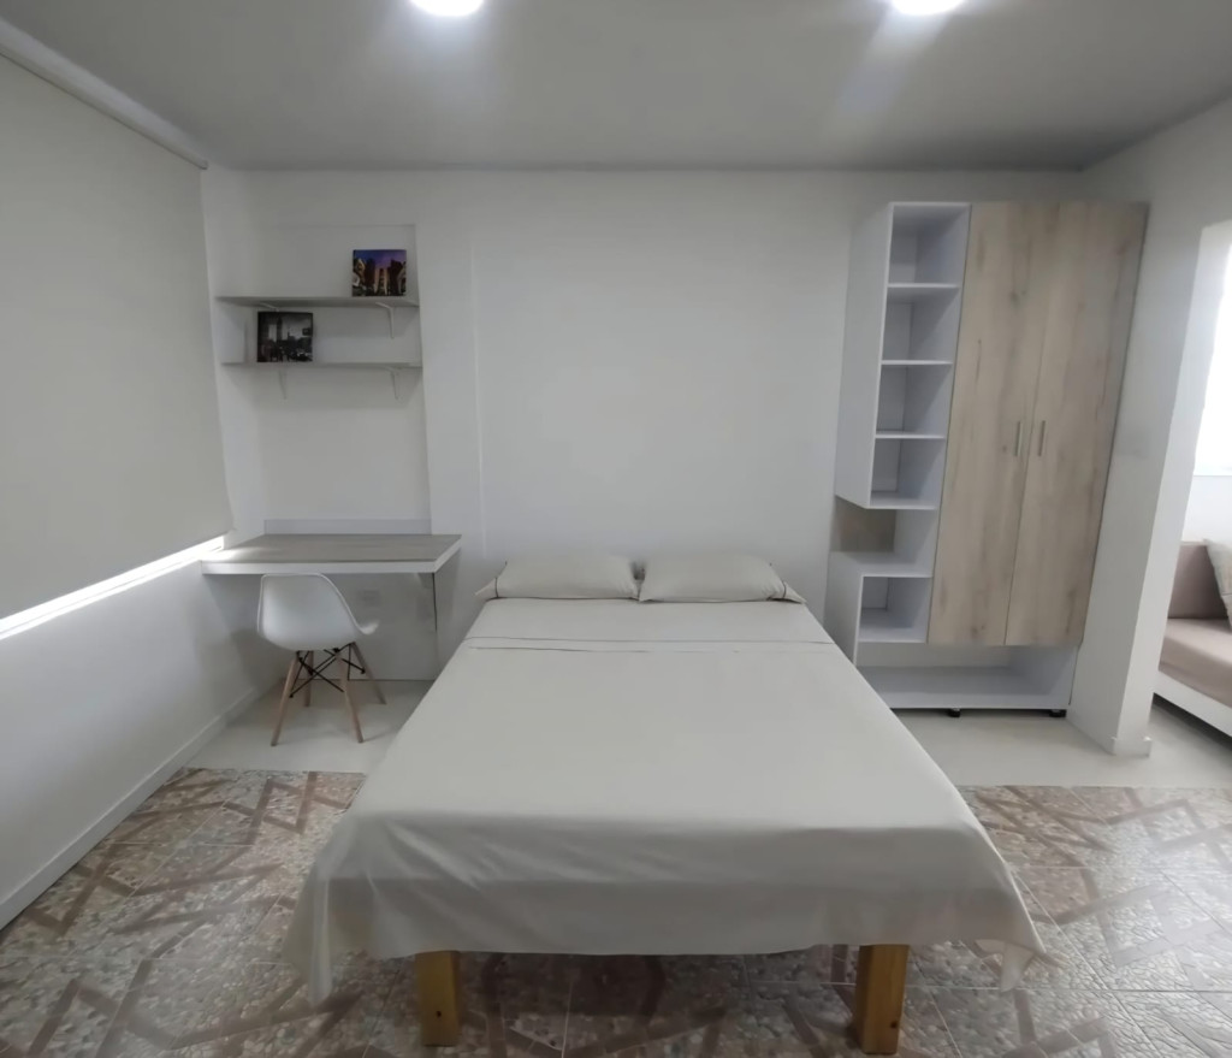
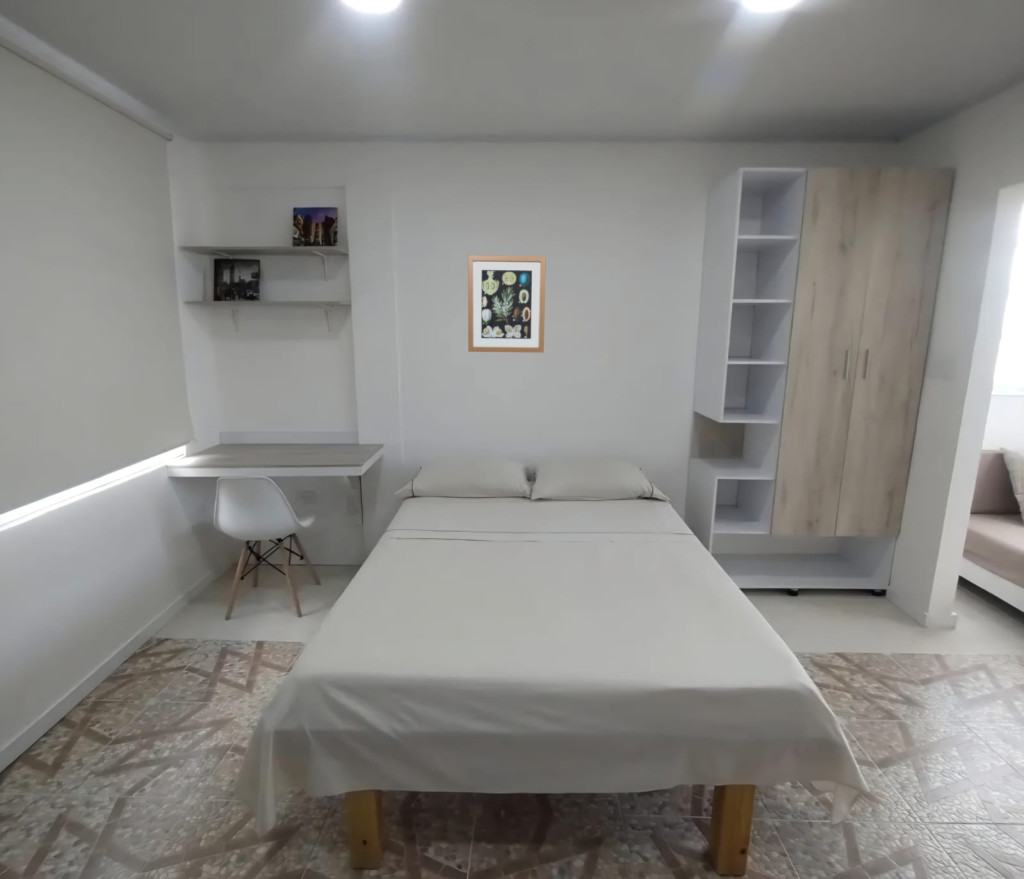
+ wall art [467,254,547,353]
